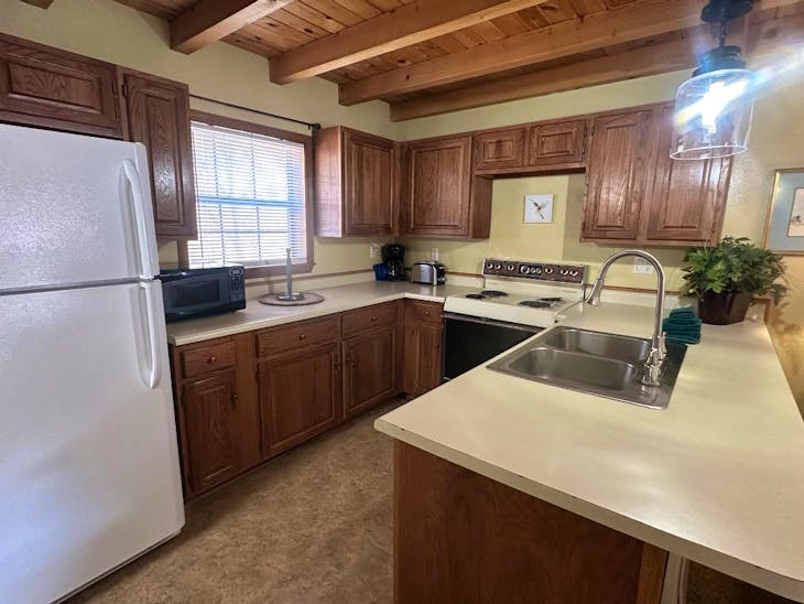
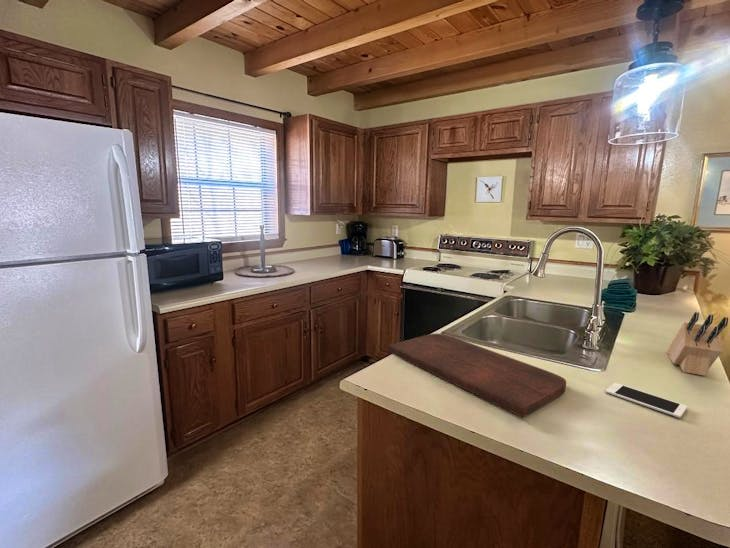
+ cutting board [387,332,567,419]
+ cell phone [605,382,688,419]
+ knife block [666,311,729,377]
